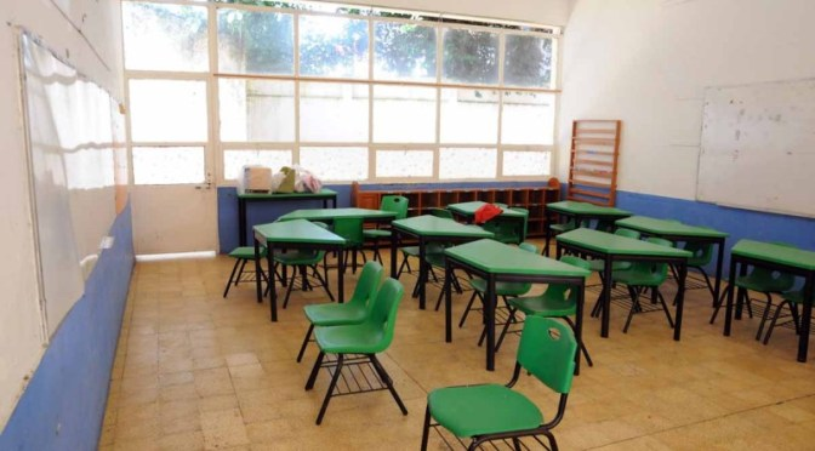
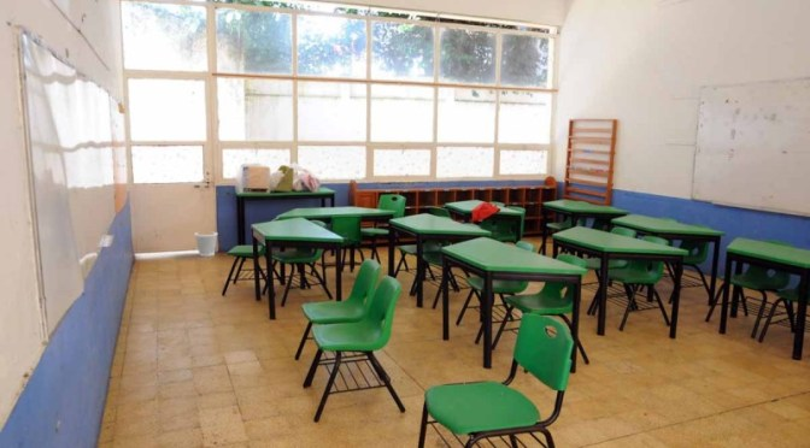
+ wastebasket [193,231,218,257]
